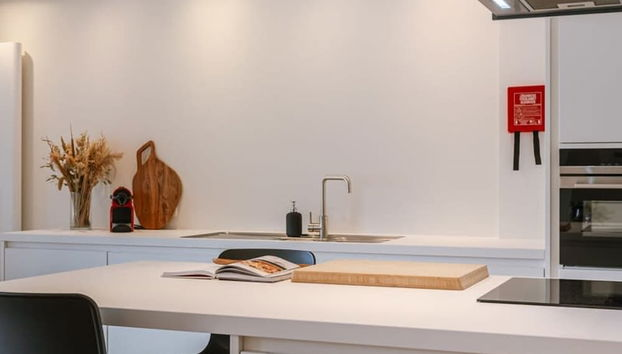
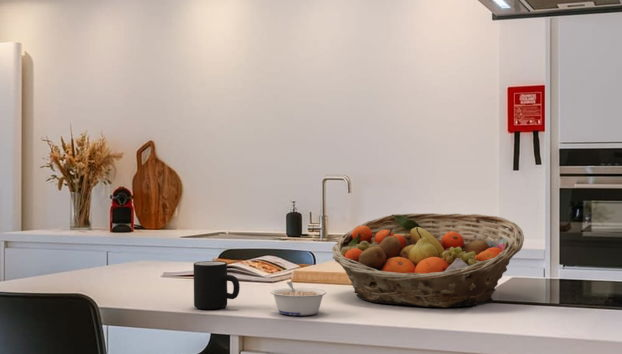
+ fruit basket [331,212,525,308]
+ legume [269,281,328,316]
+ mug [193,260,241,310]
